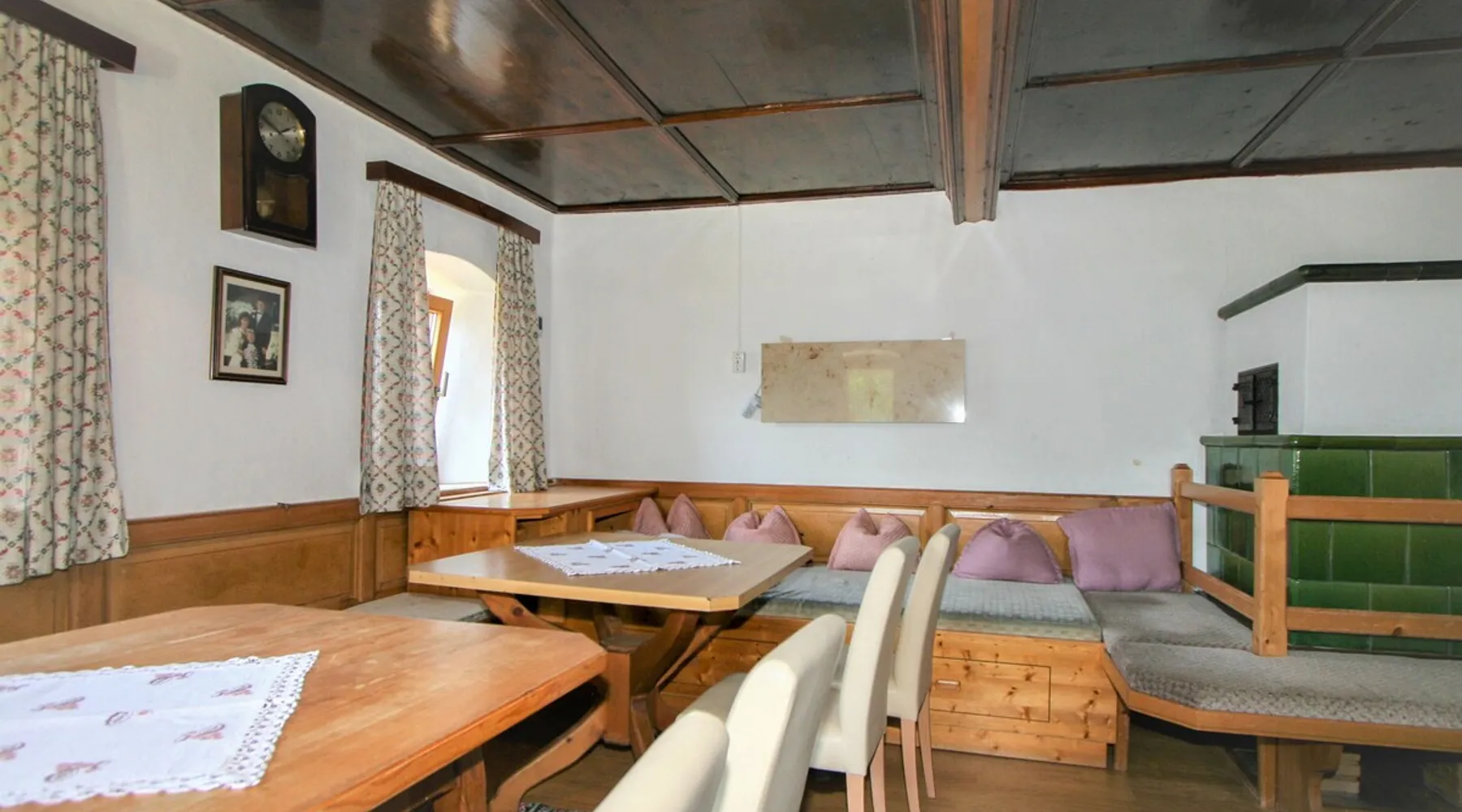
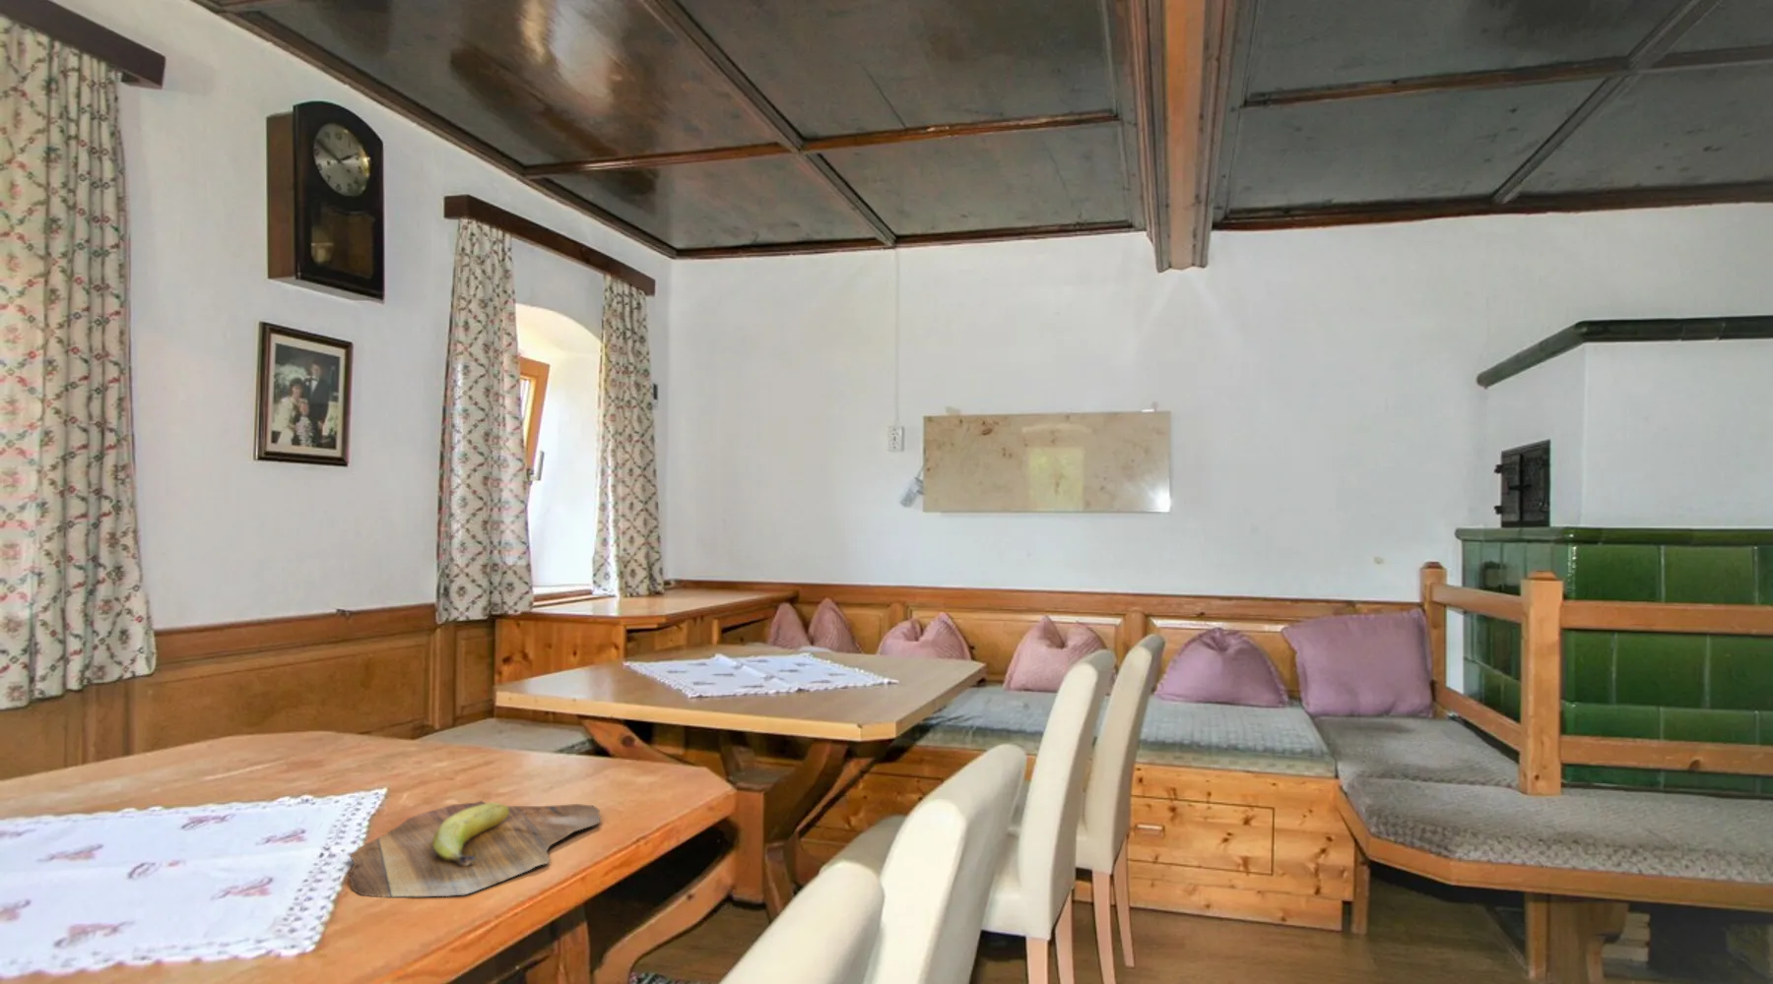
+ cutting board [349,800,600,898]
